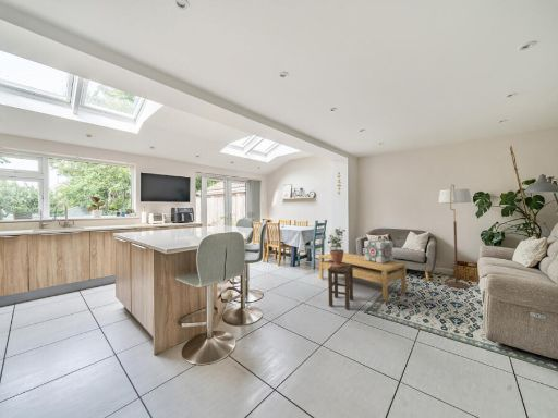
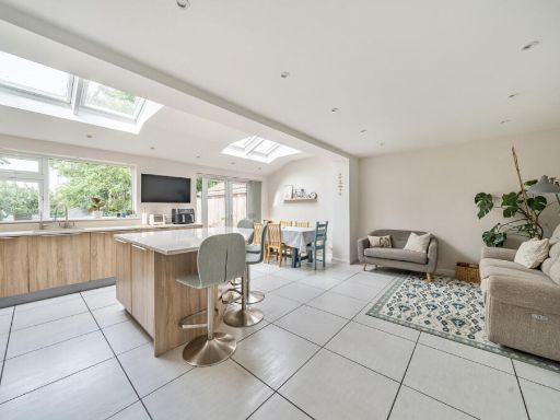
- floor lamp [437,184,473,290]
- potted plant [327,226,347,268]
- coffee table [318,251,408,302]
- stool [327,263,354,310]
- decorative cube [363,238,395,263]
